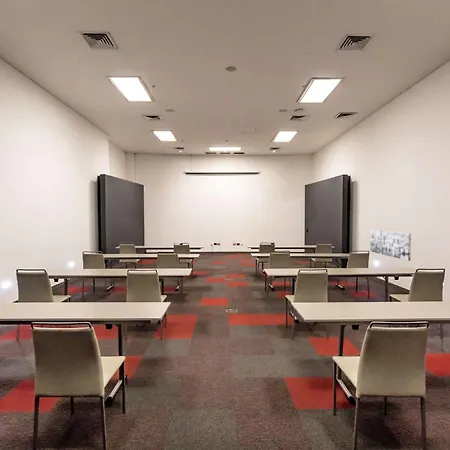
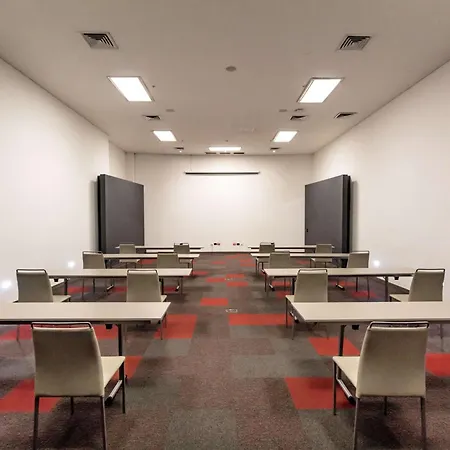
- wall art [369,229,412,262]
